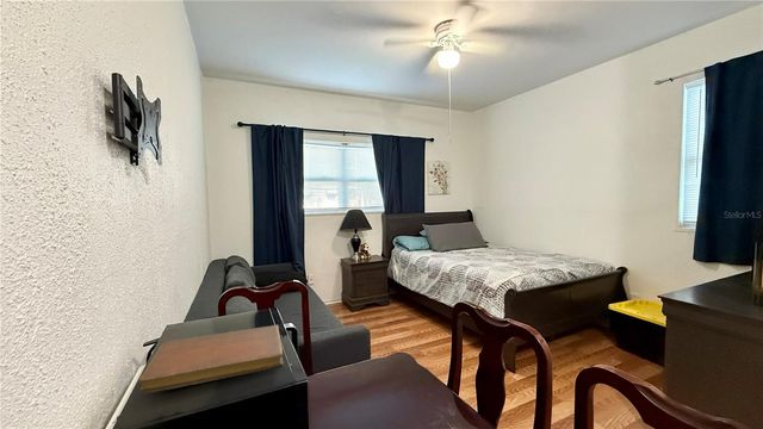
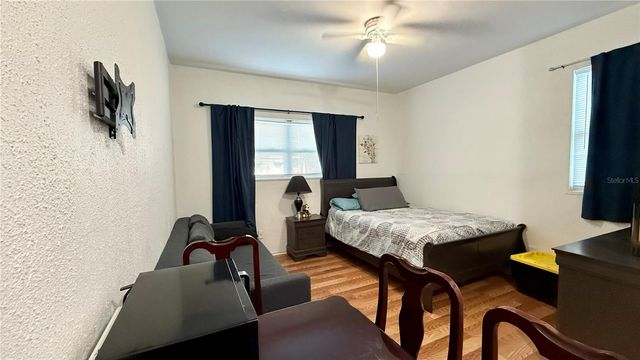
- notebook [138,324,285,394]
